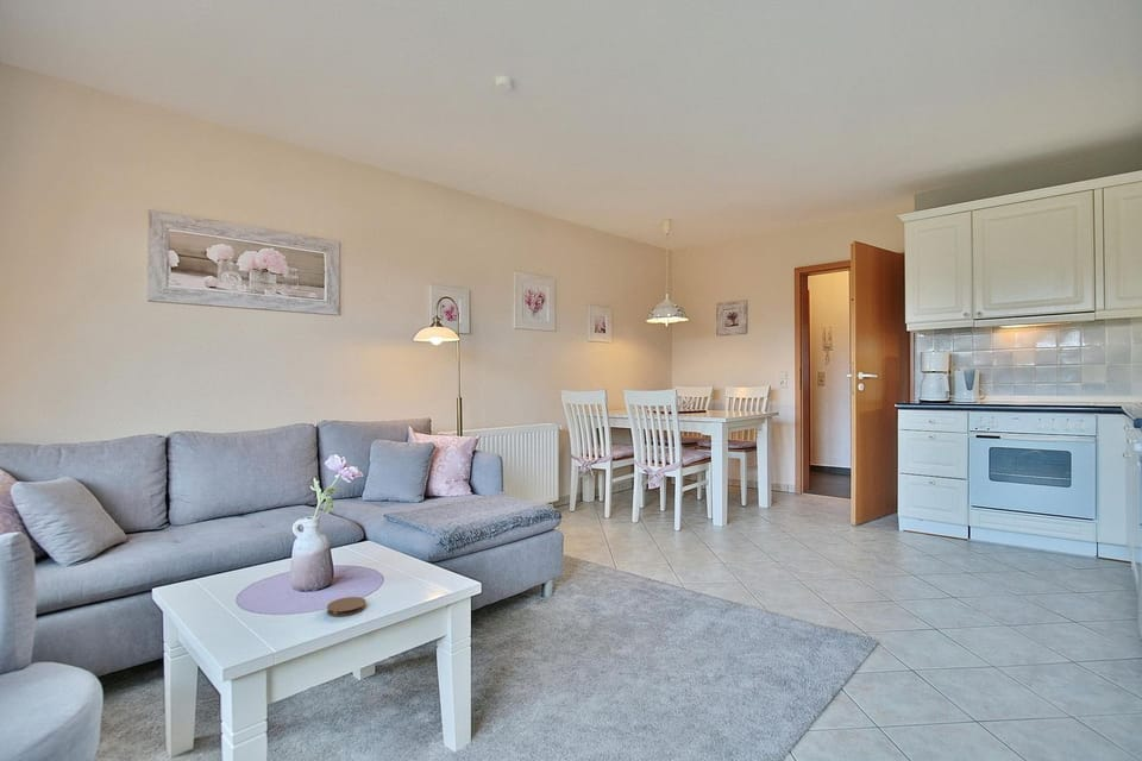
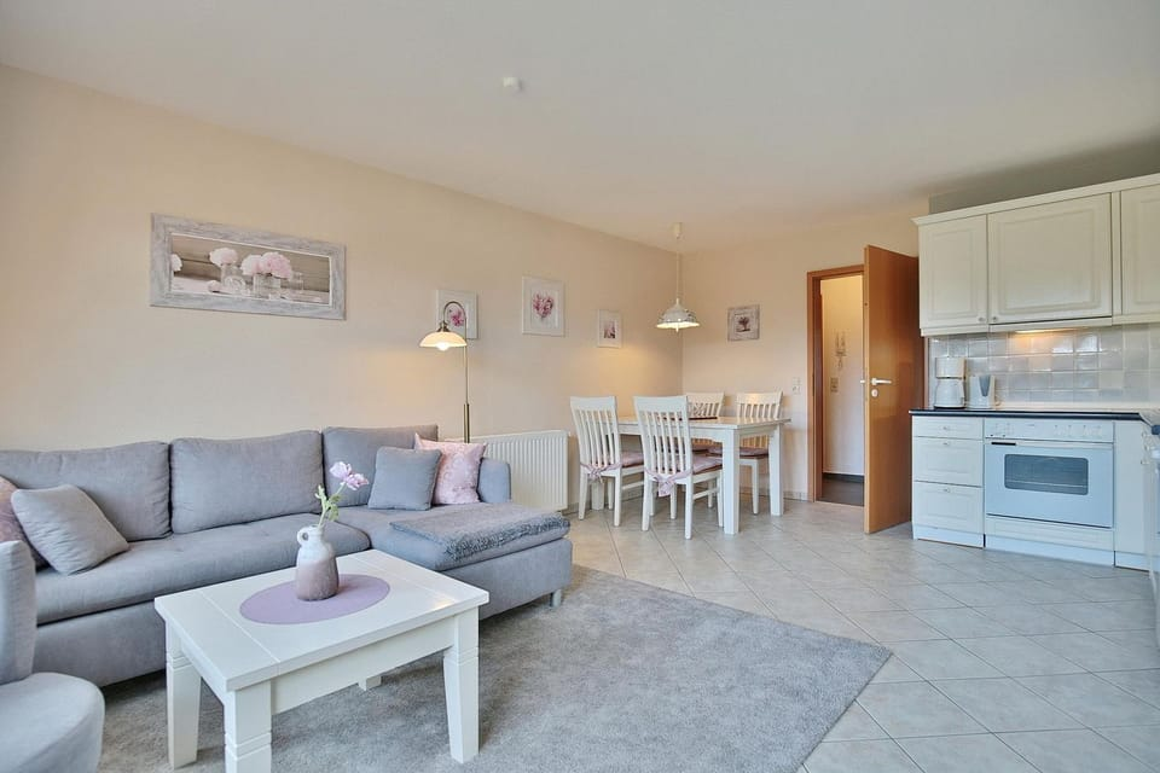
- coaster [326,596,368,617]
